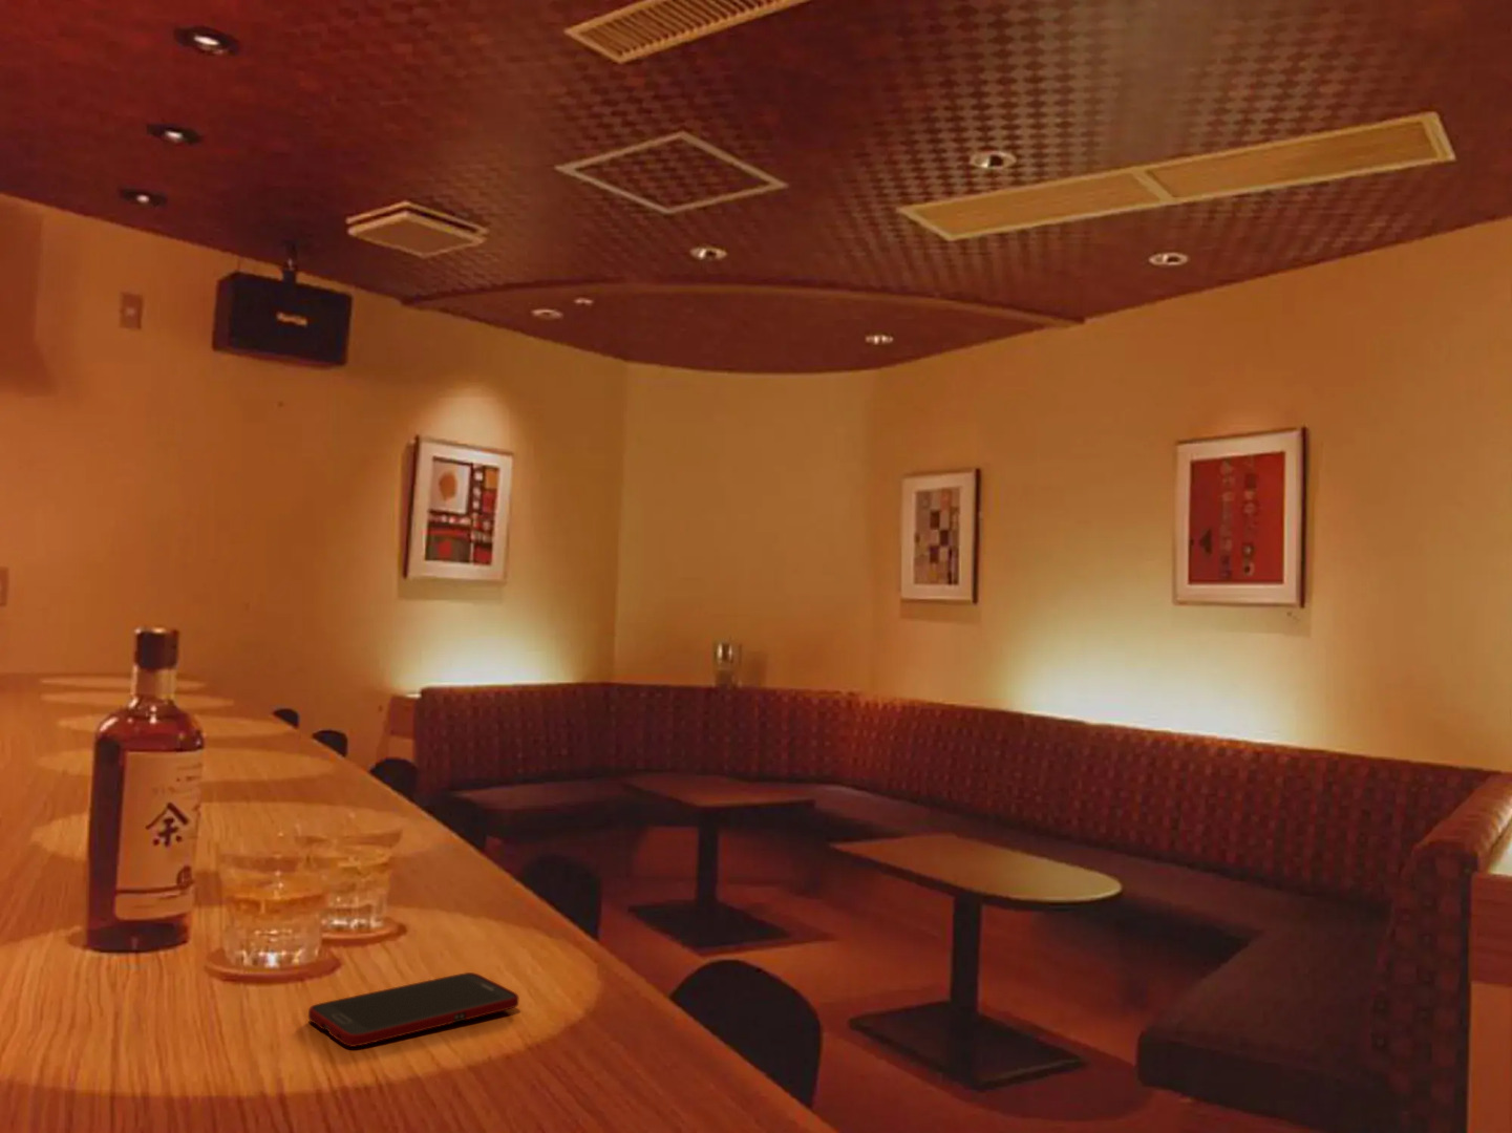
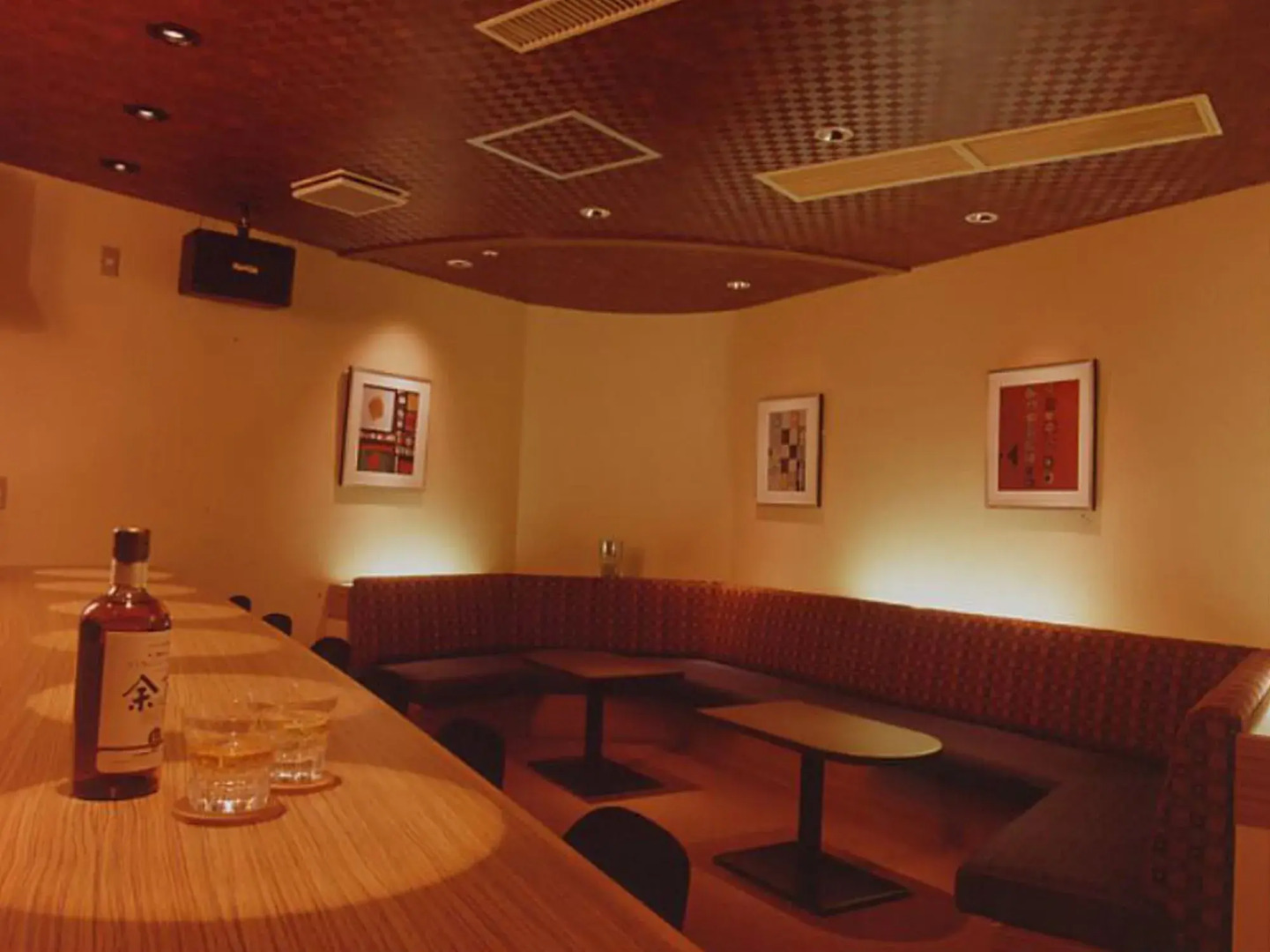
- cell phone [307,971,520,1049]
